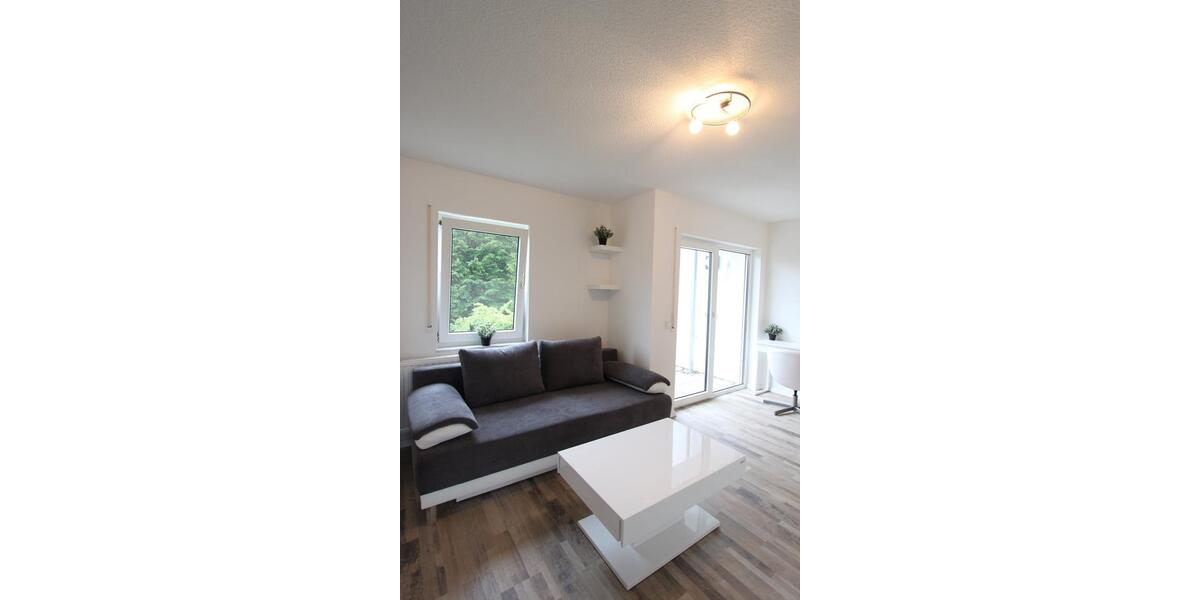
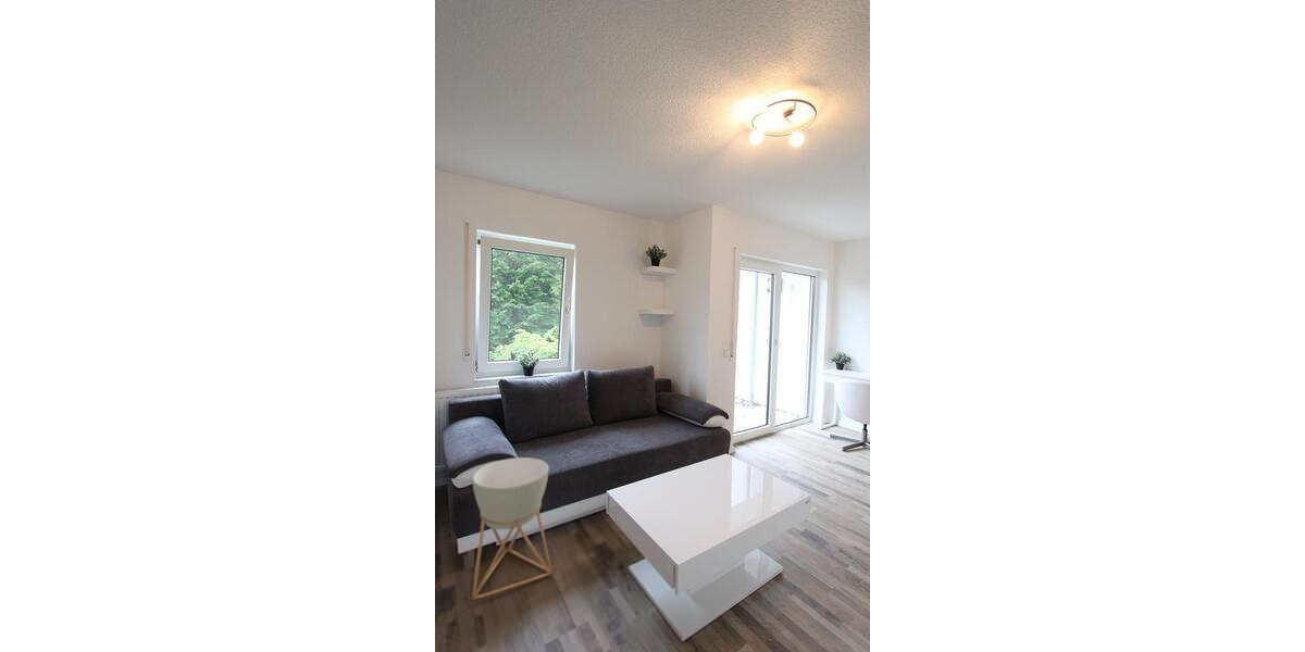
+ planter [471,456,552,601]
